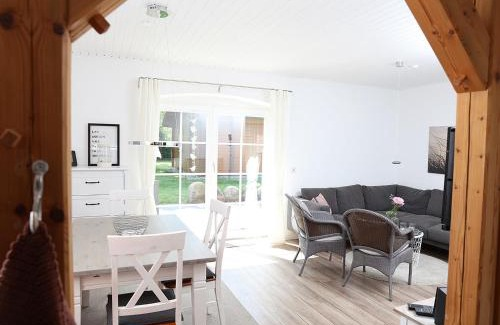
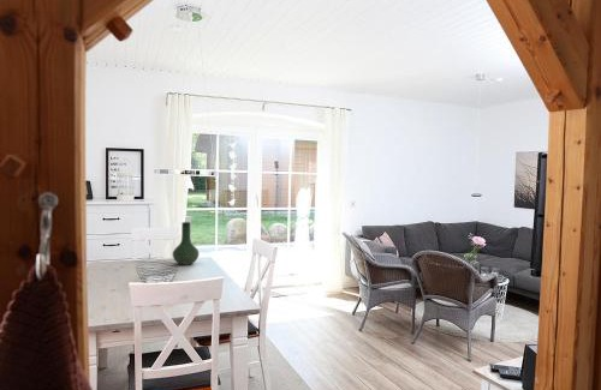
+ vase [172,221,200,266]
